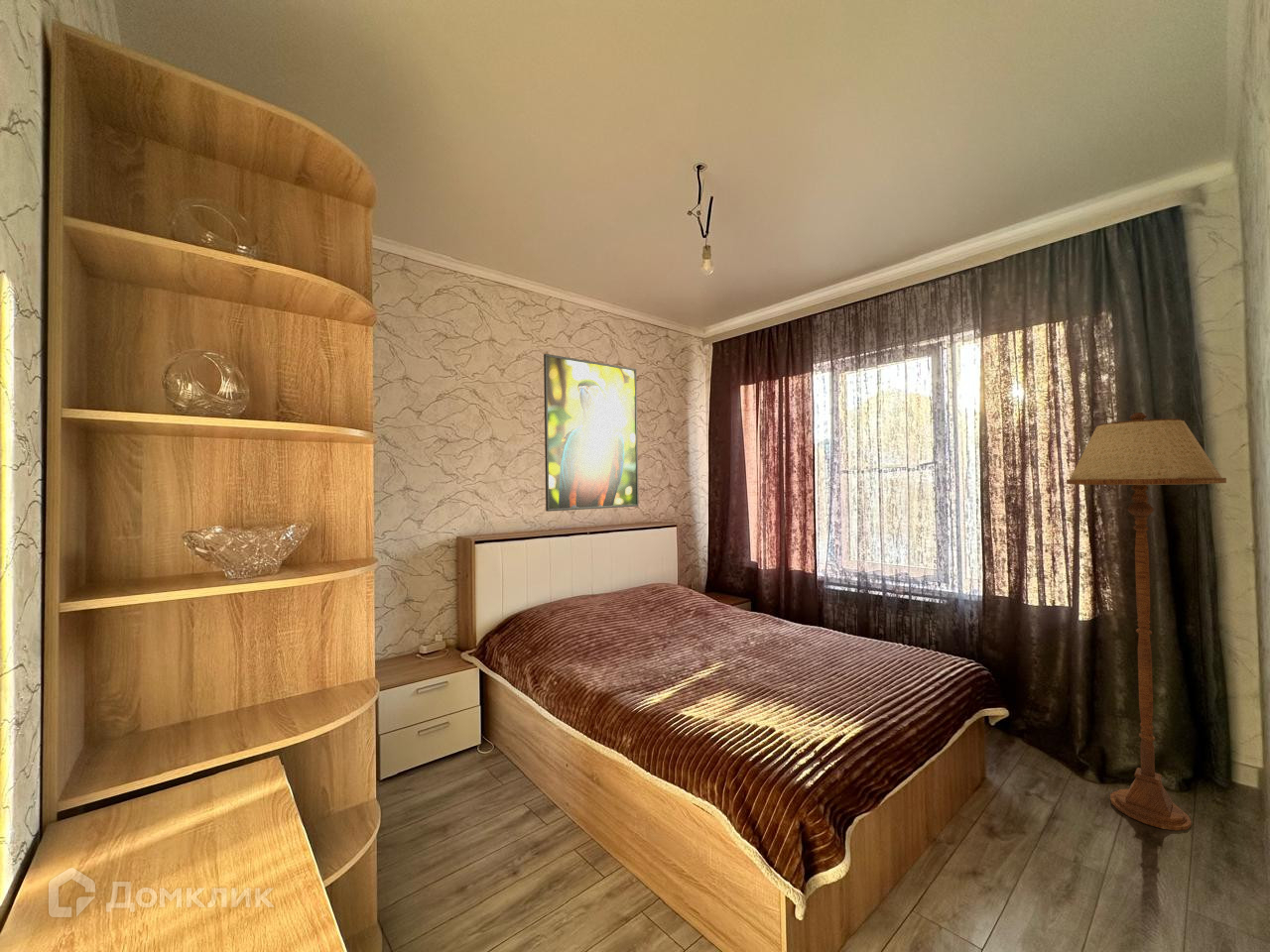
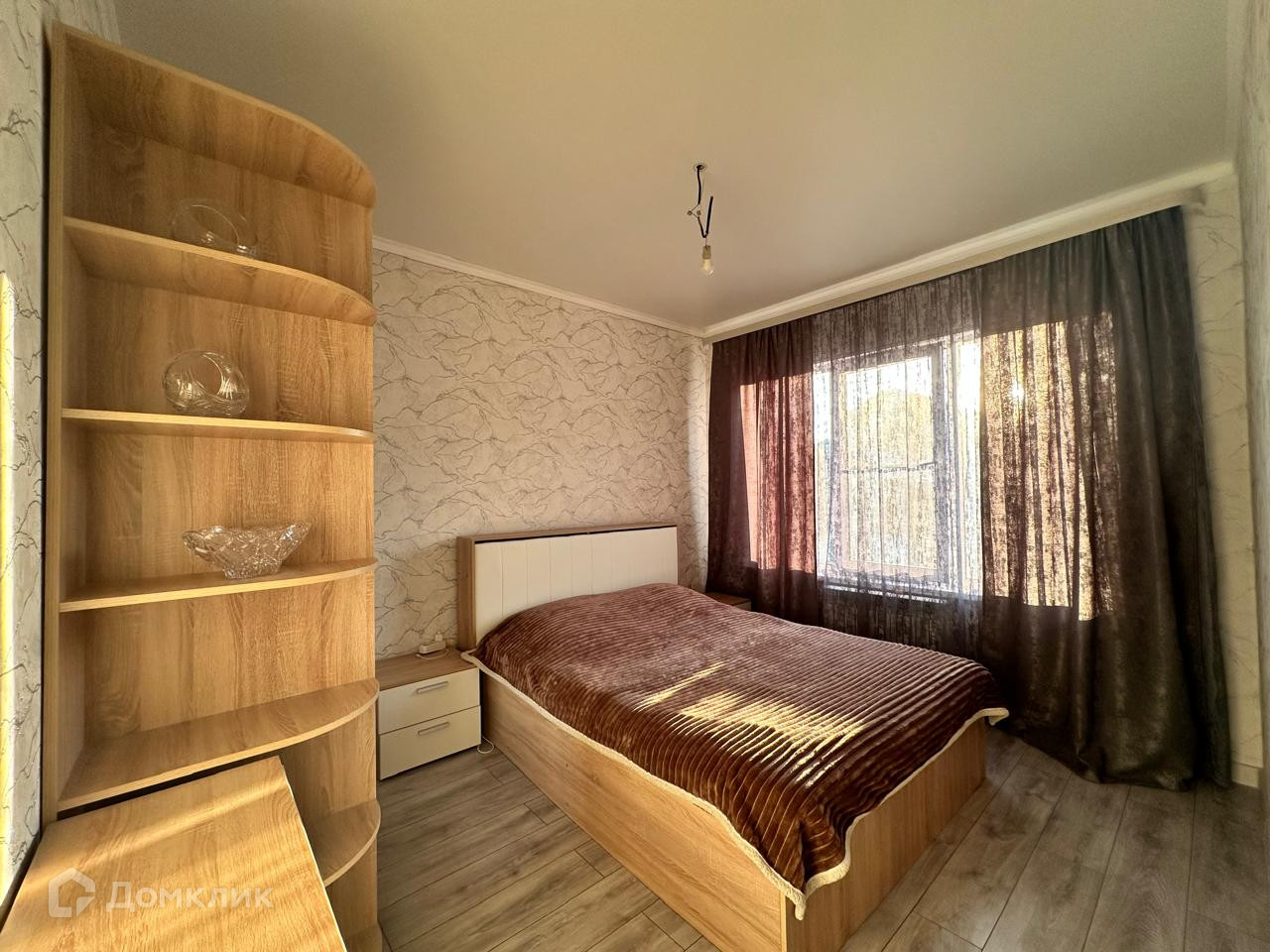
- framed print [543,353,640,513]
- floor lamp [1066,412,1227,832]
